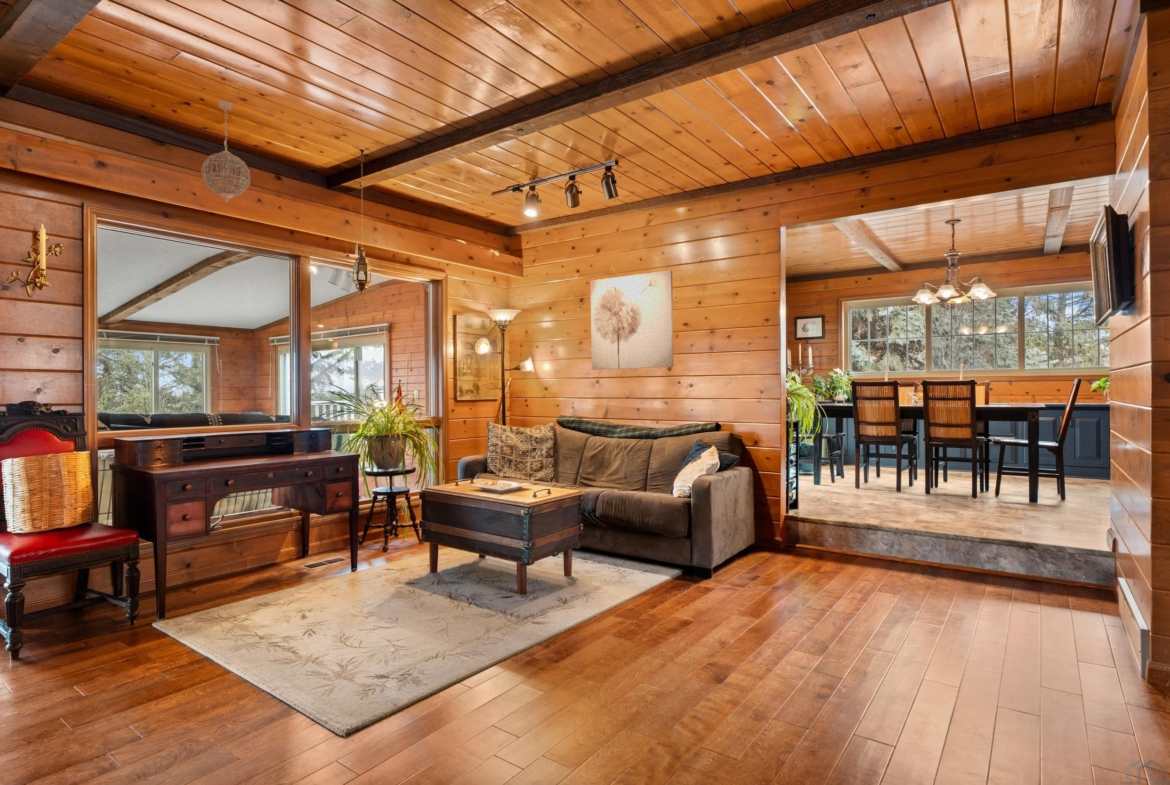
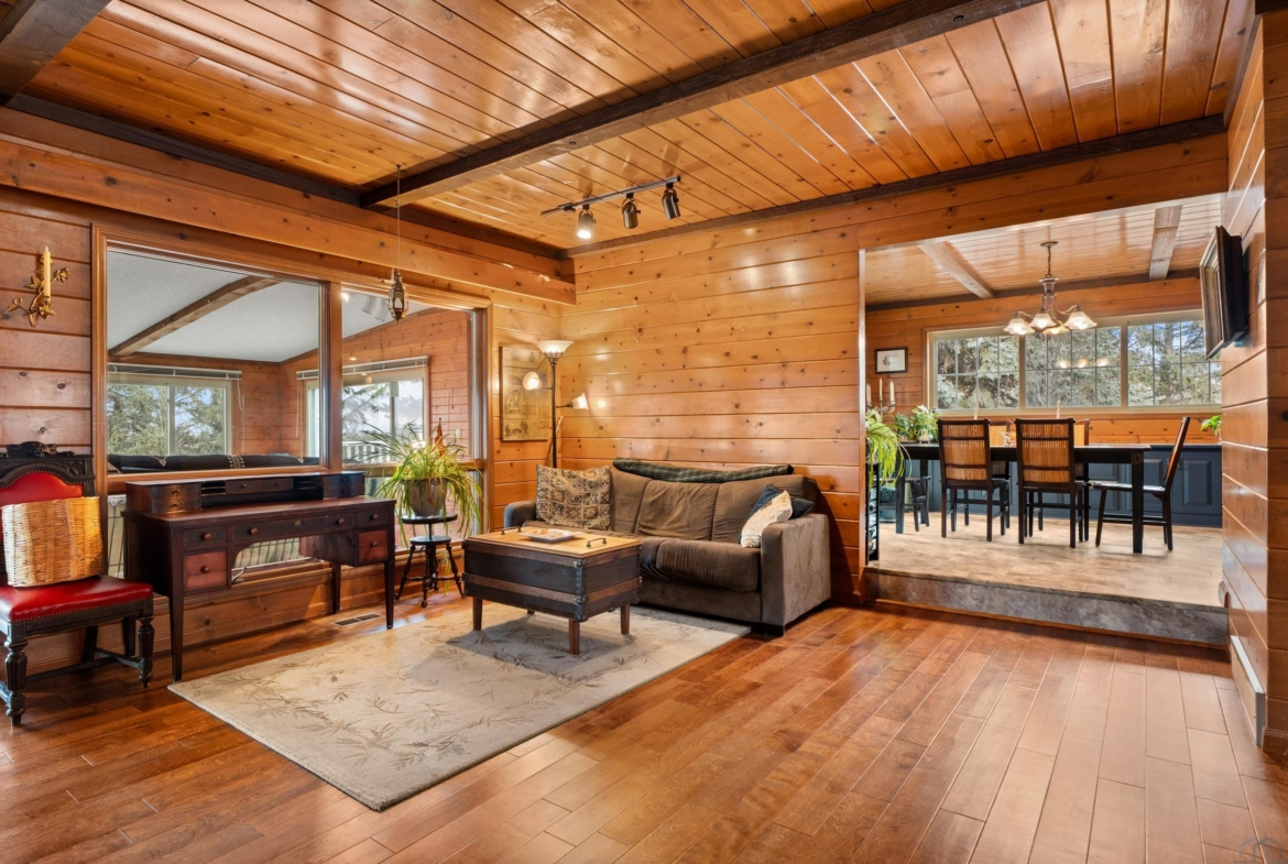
- wall art [590,269,675,371]
- pendant light [200,99,252,203]
